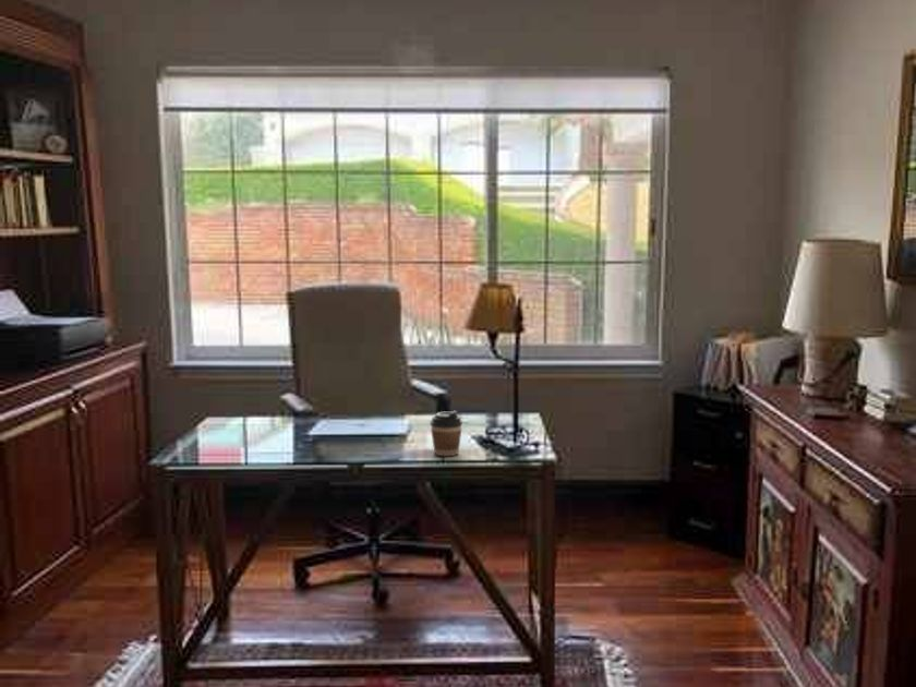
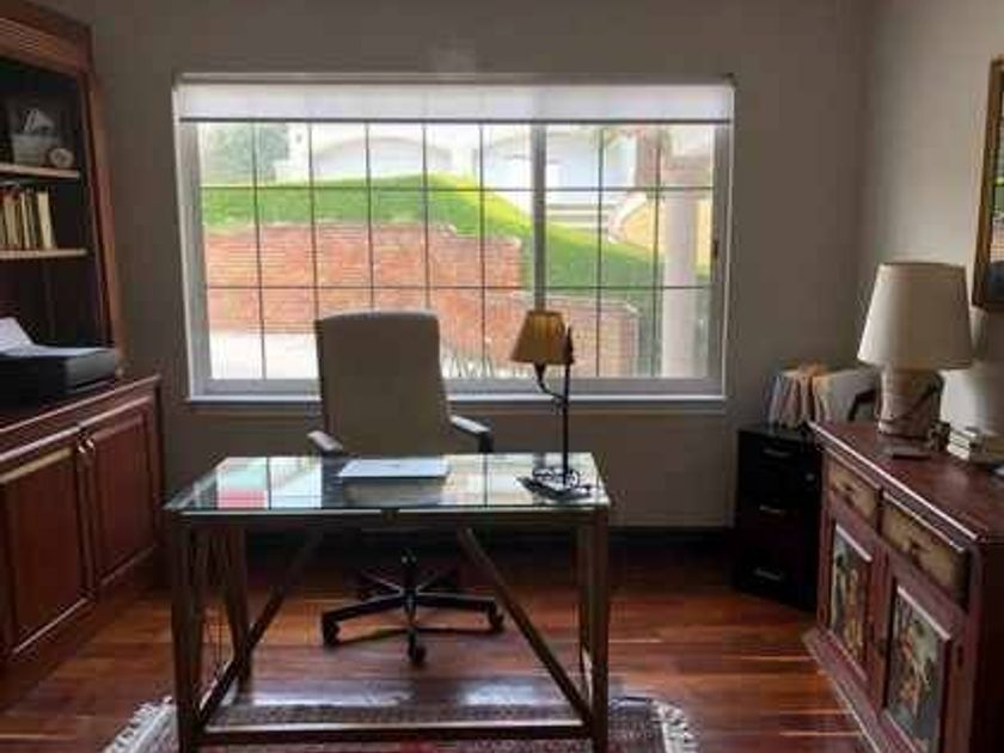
- coffee cup [429,410,463,457]
